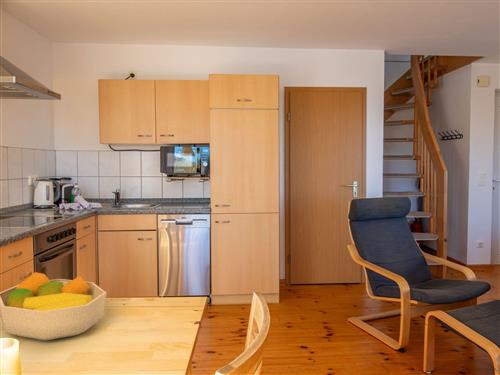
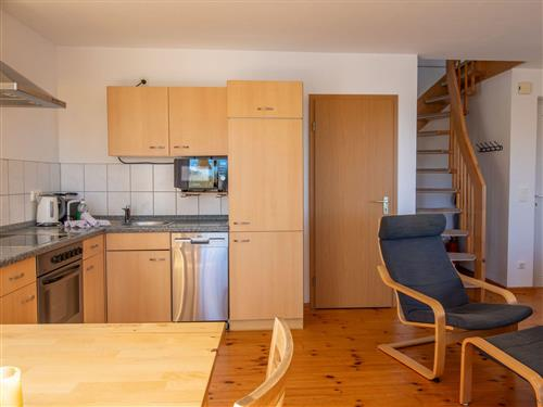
- fruit bowl [0,271,107,342]
